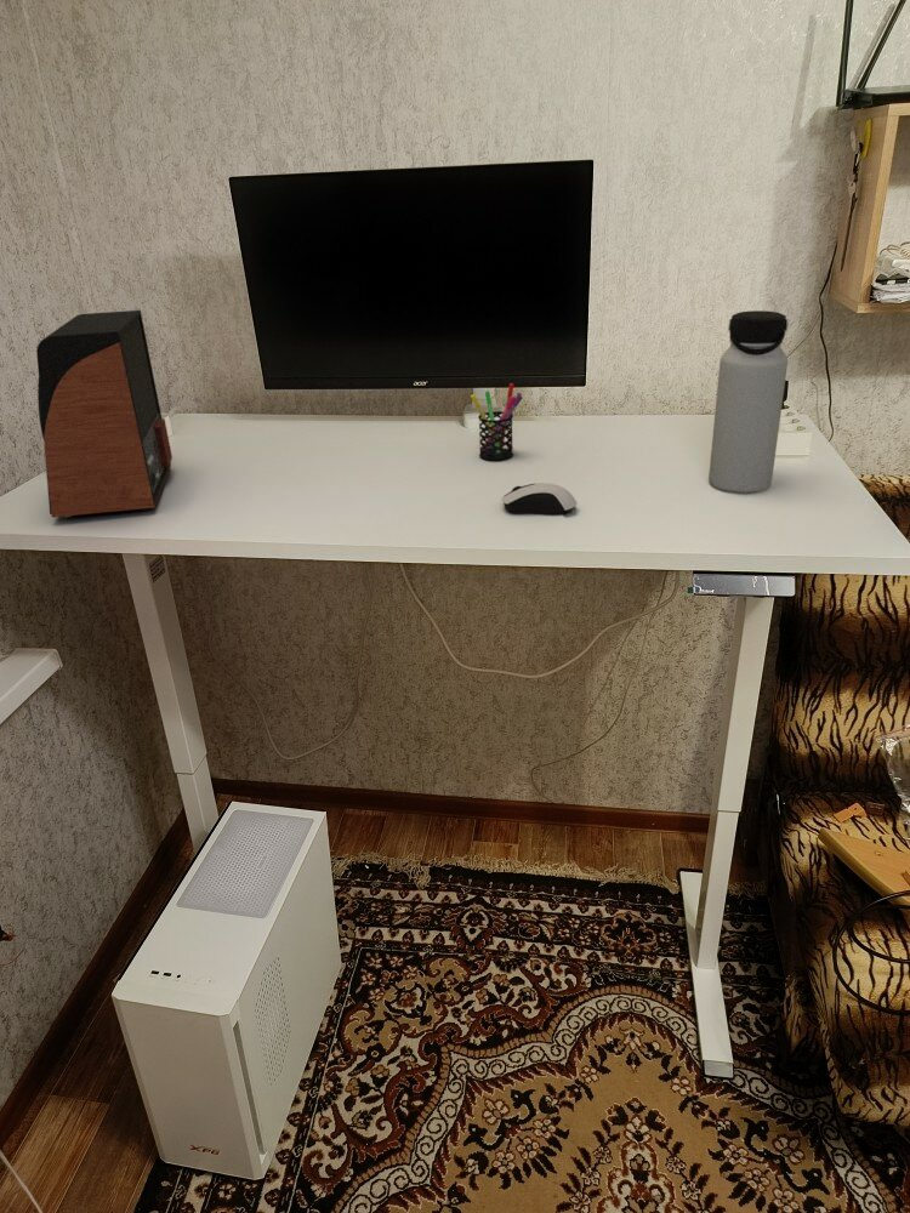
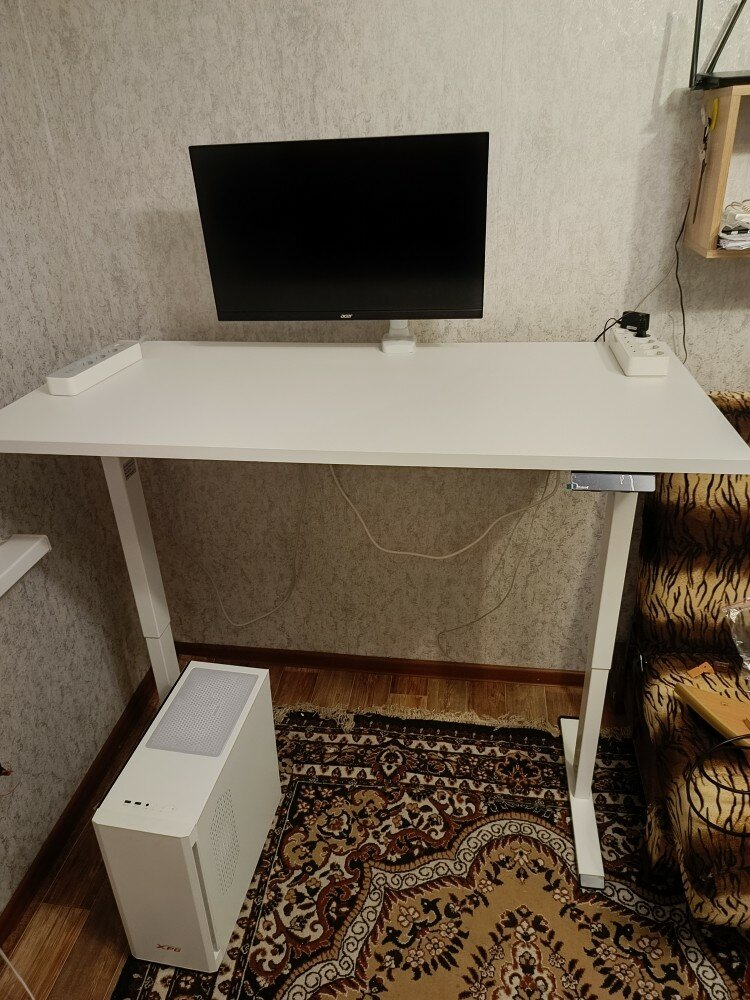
- water bottle [707,309,789,494]
- pen holder [470,382,523,462]
- speaker [35,309,174,519]
- computer mouse [501,482,578,516]
